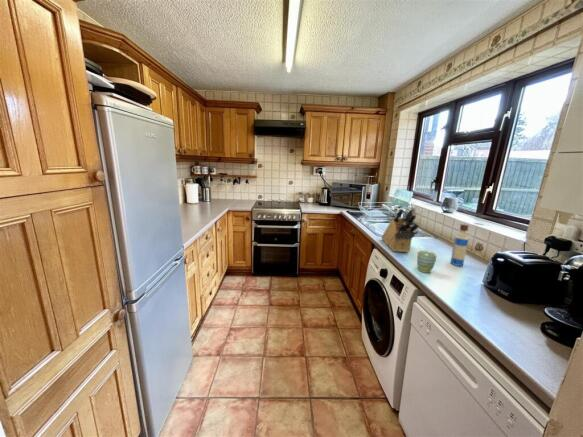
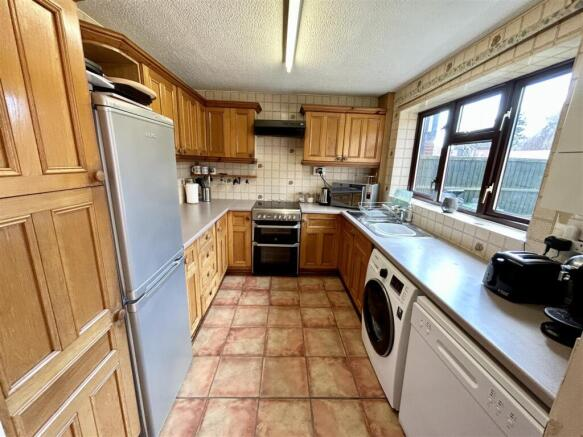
- tequila bottle [450,223,470,267]
- knife block [381,206,420,253]
- mug [416,249,438,274]
